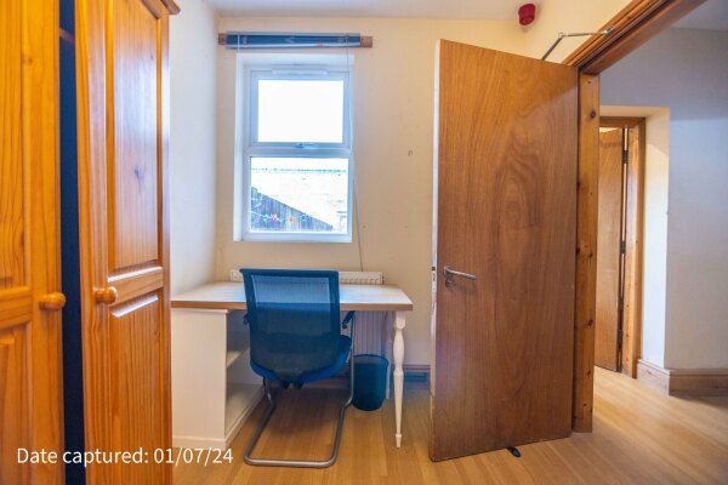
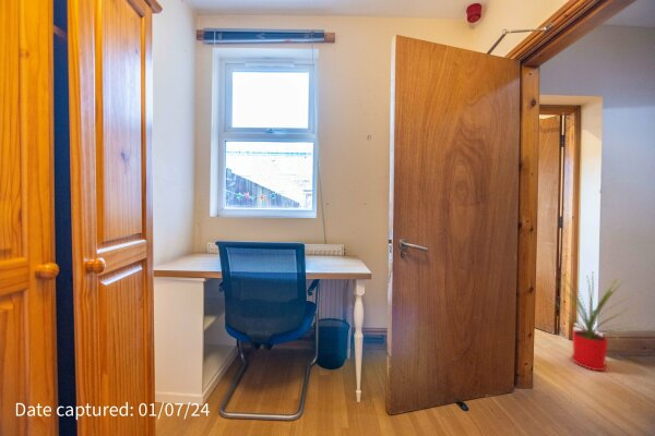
+ house plant [549,269,647,372]
